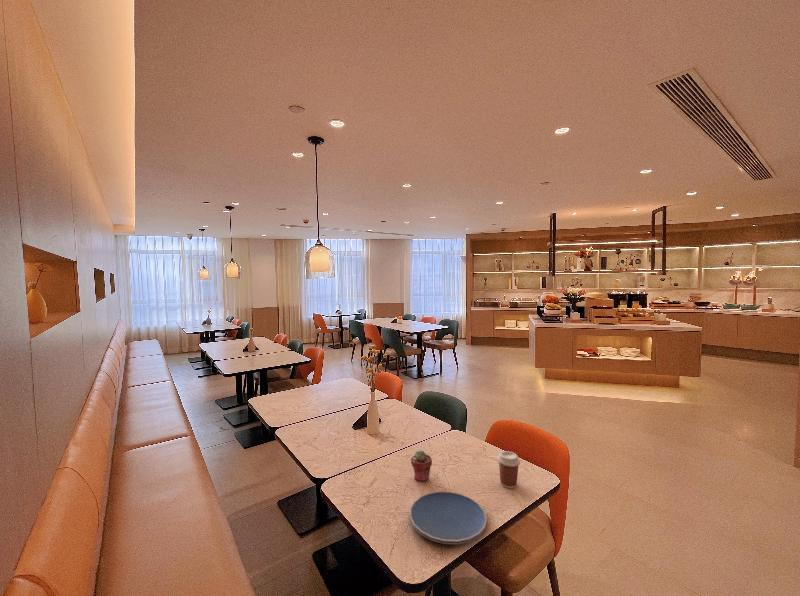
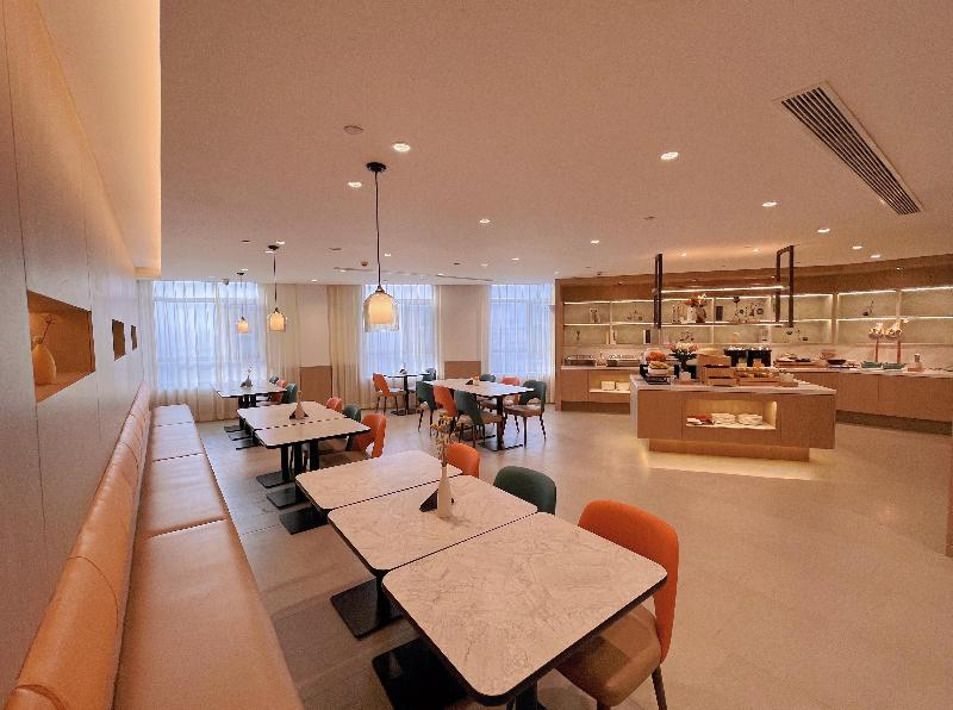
- plate [409,490,488,545]
- potted succulent [410,449,433,482]
- coffee cup [496,450,521,489]
